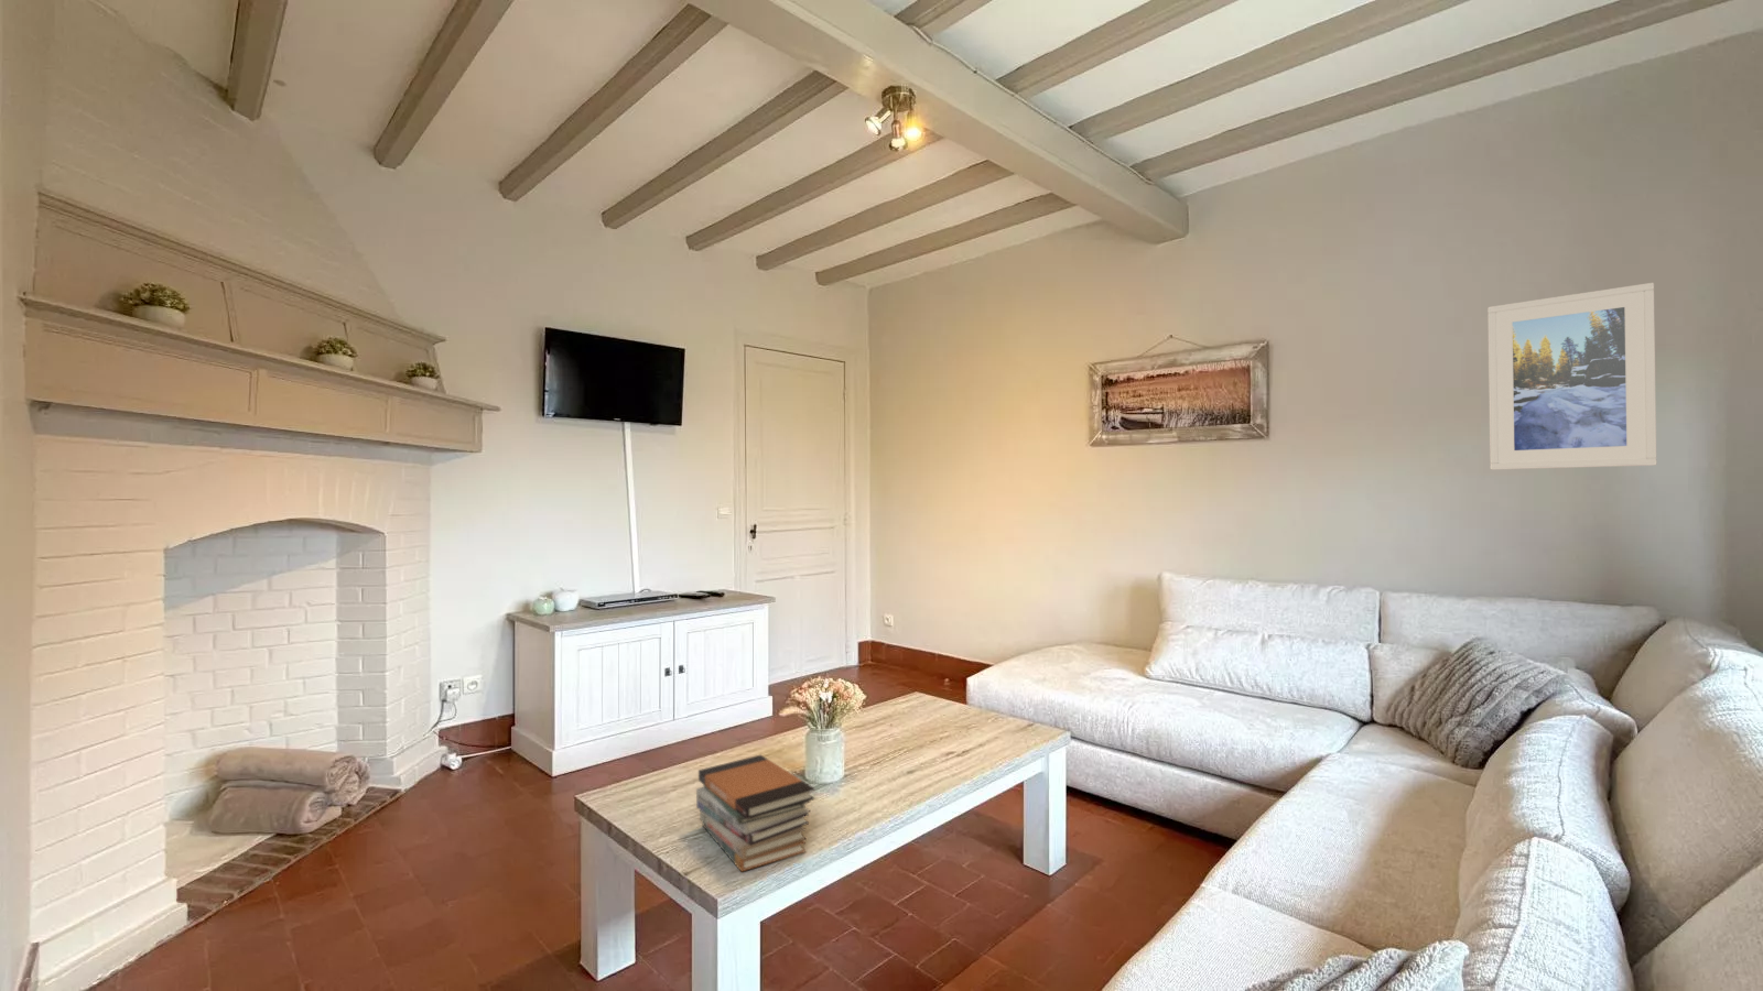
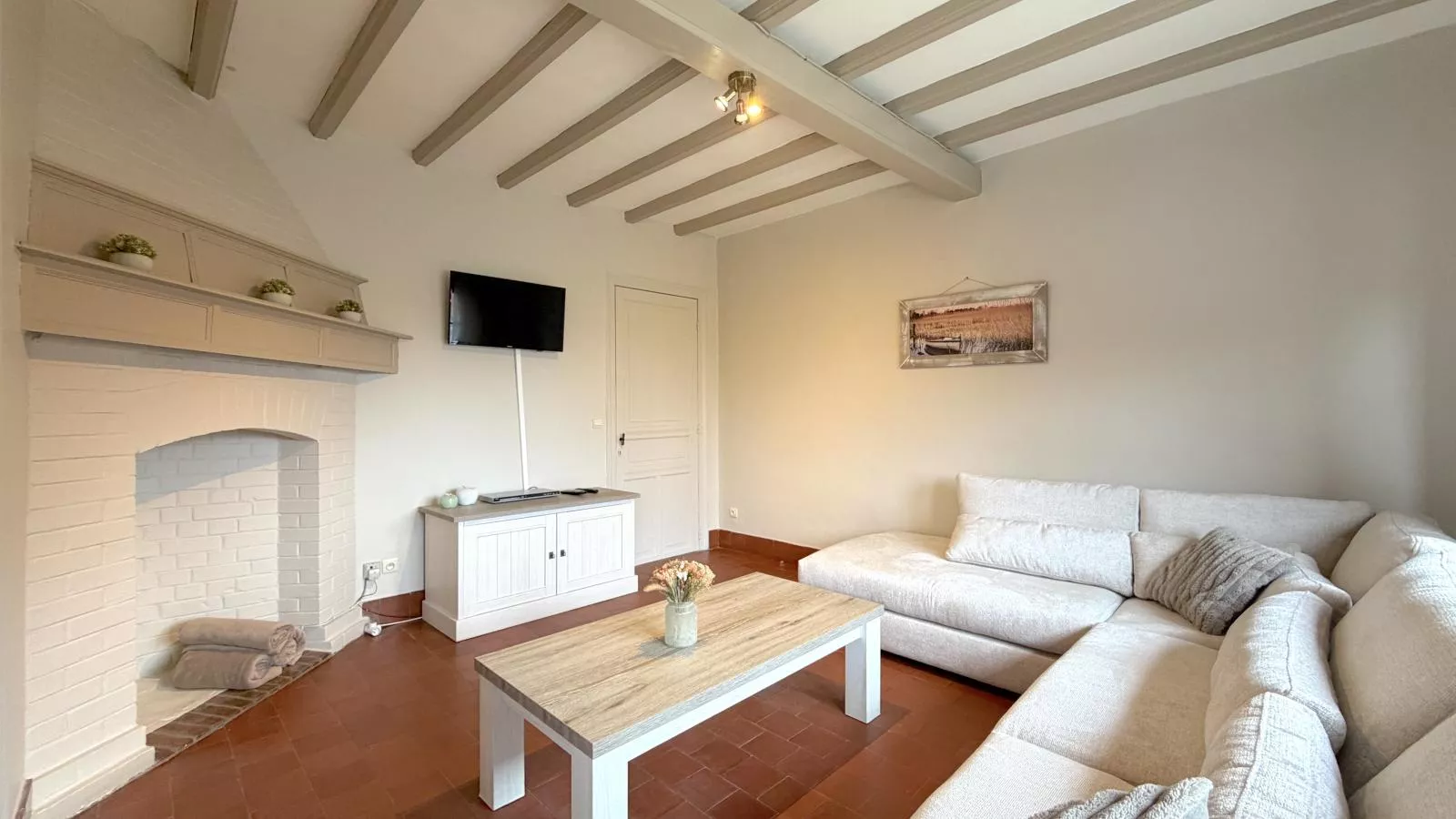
- book stack [695,753,815,874]
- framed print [1487,282,1659,471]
